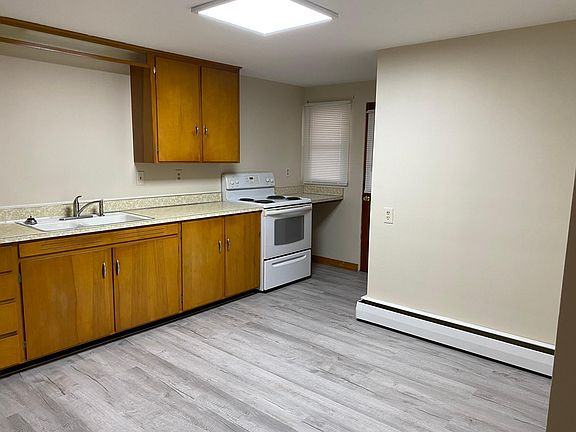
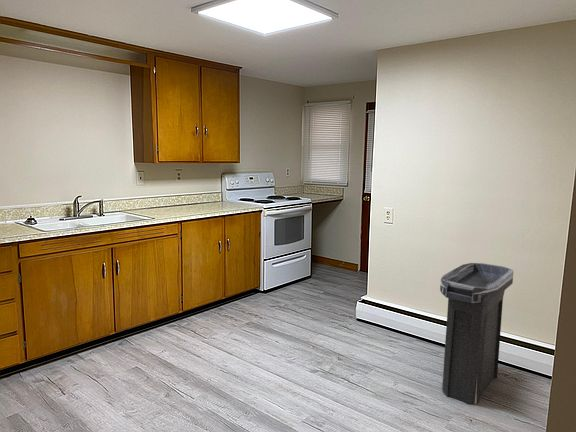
+ trash can [439,262,514,405]
